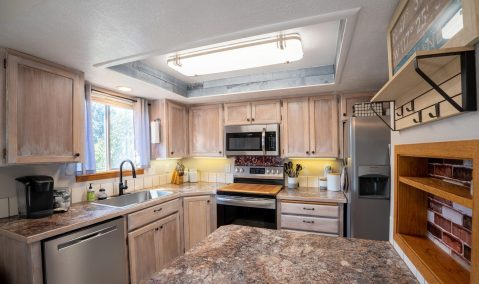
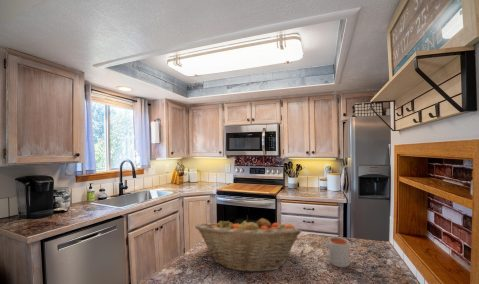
+ fruit basket [194,214,302,273]
+ mug [321,236,350,268]
